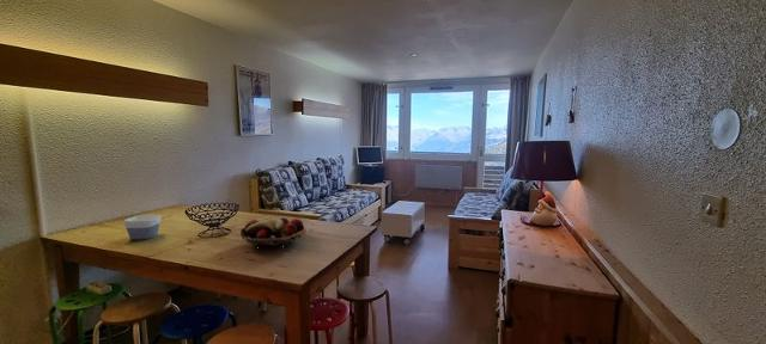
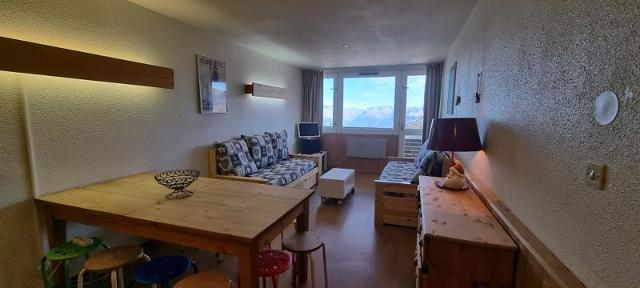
- bowl [123,214,163,240]
- fruit basket [239,217,308,251]
